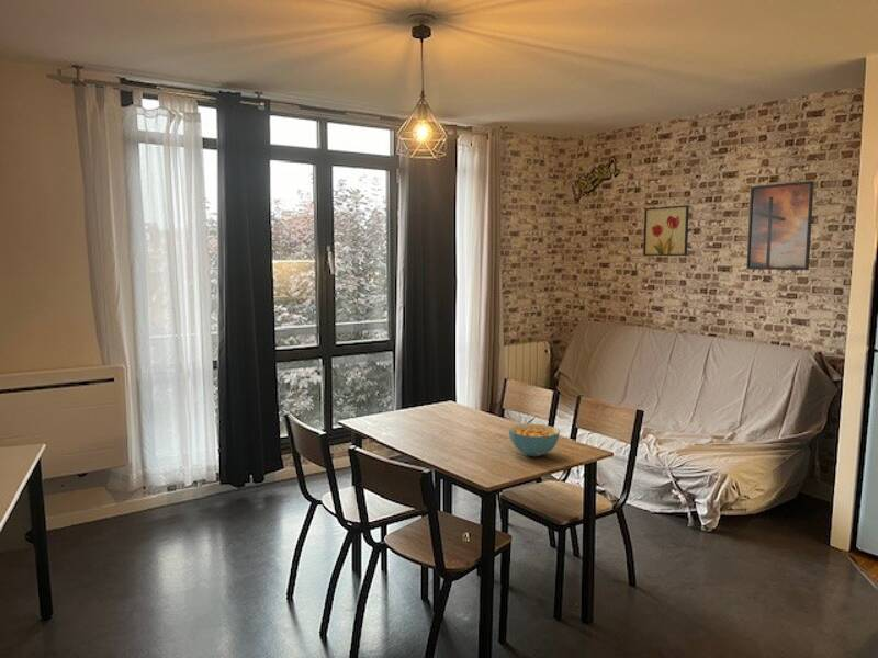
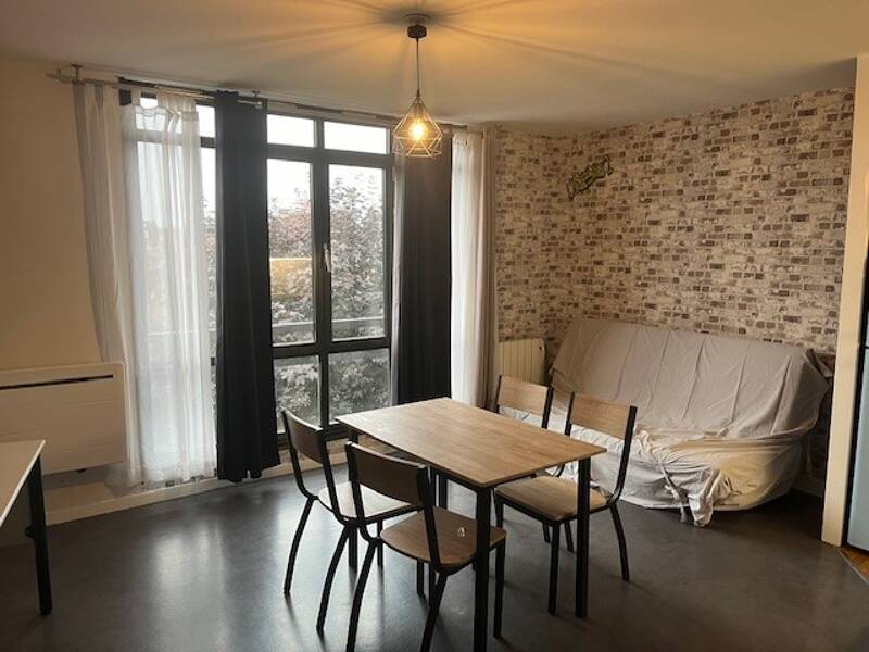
- wall art [642,204,690,257]
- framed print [745,180,815,271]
- cereal bowl [508,422,561,457]
